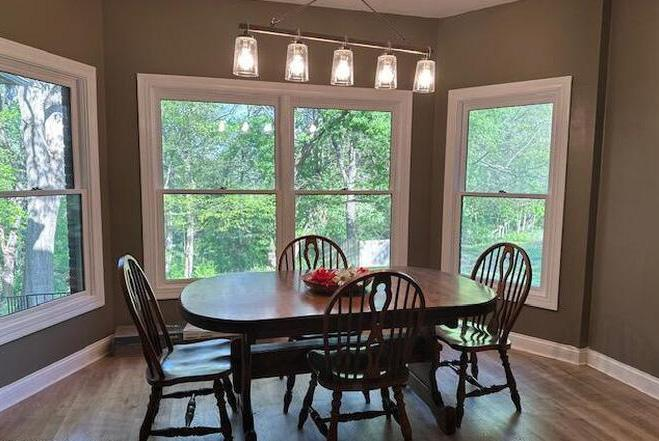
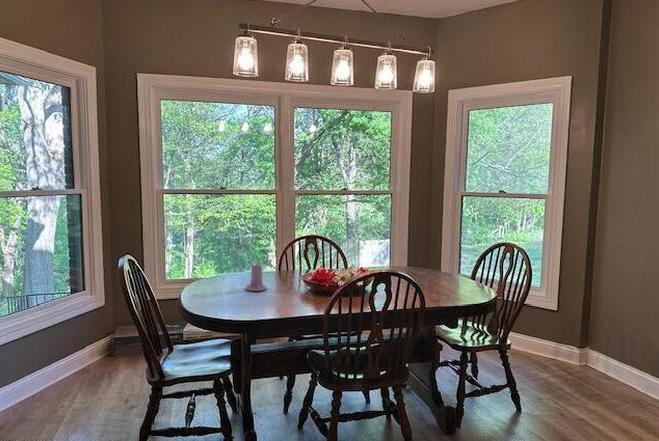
+ candle [245,262,268,292]
